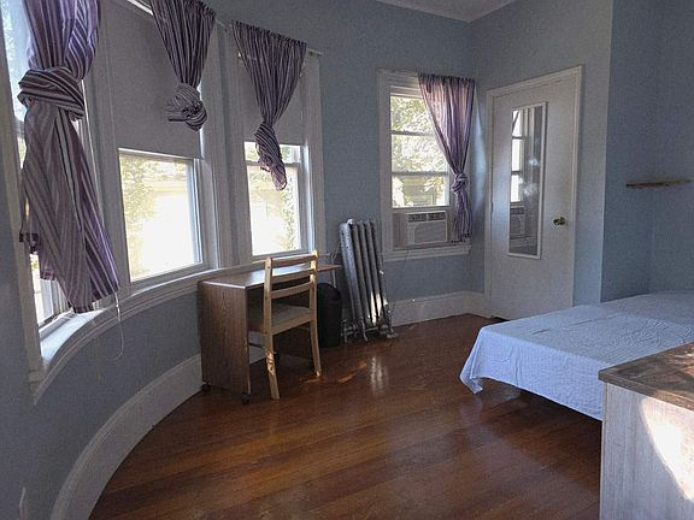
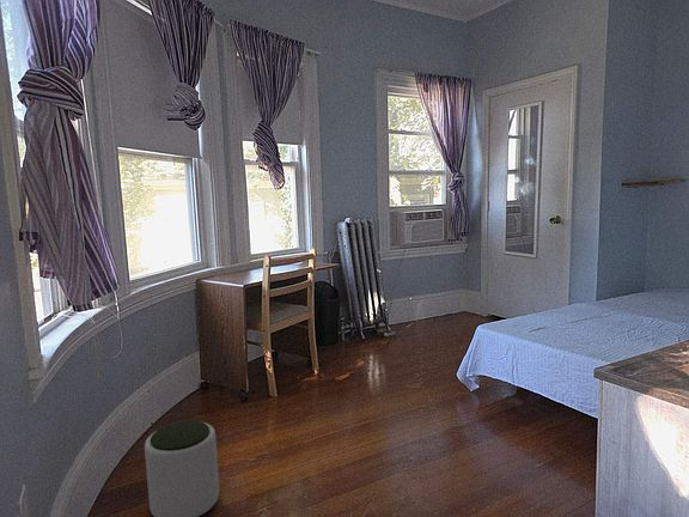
+ plant pot [144,420,220,517]
